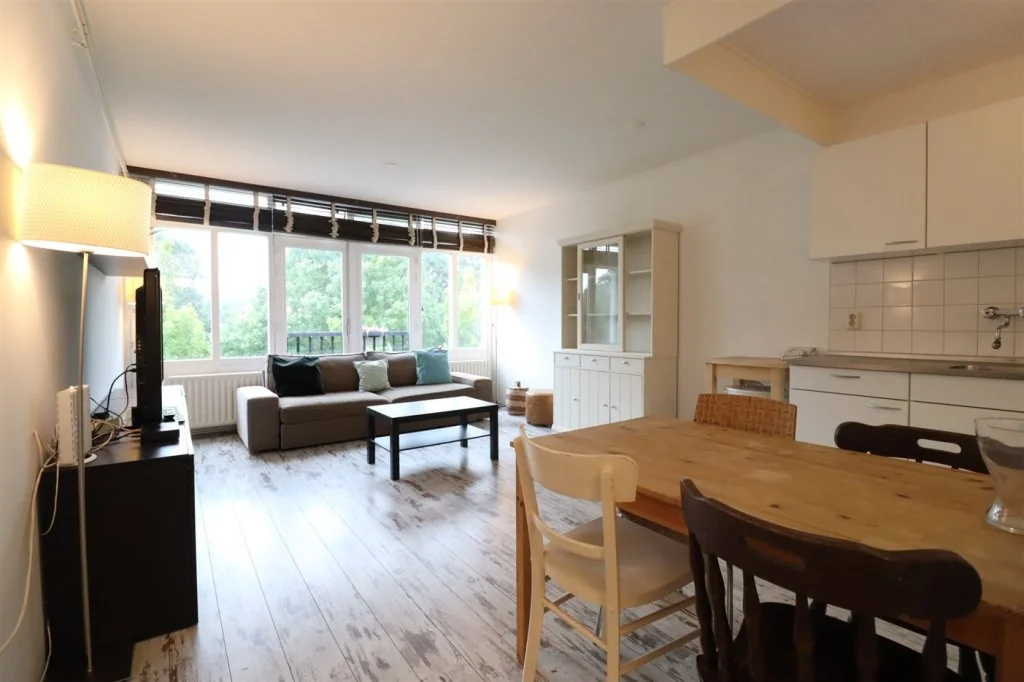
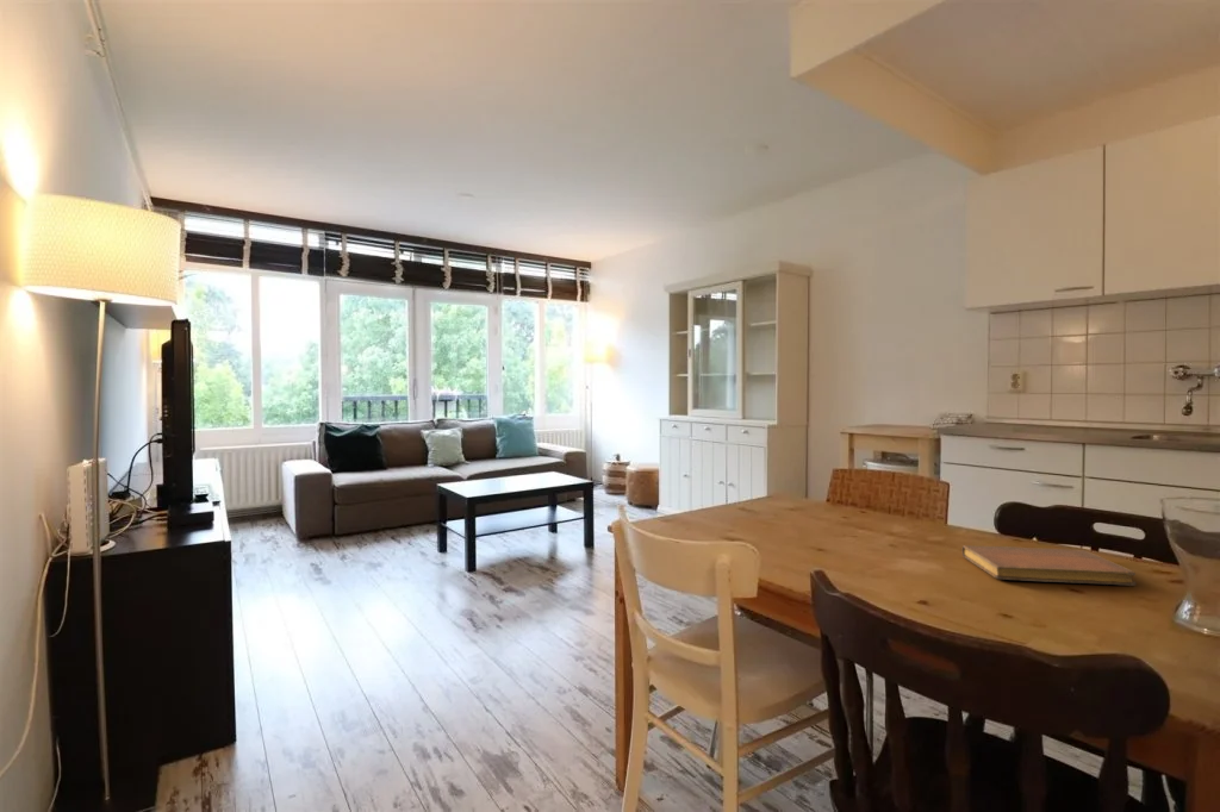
+ notebook [961,544,1138,587]
